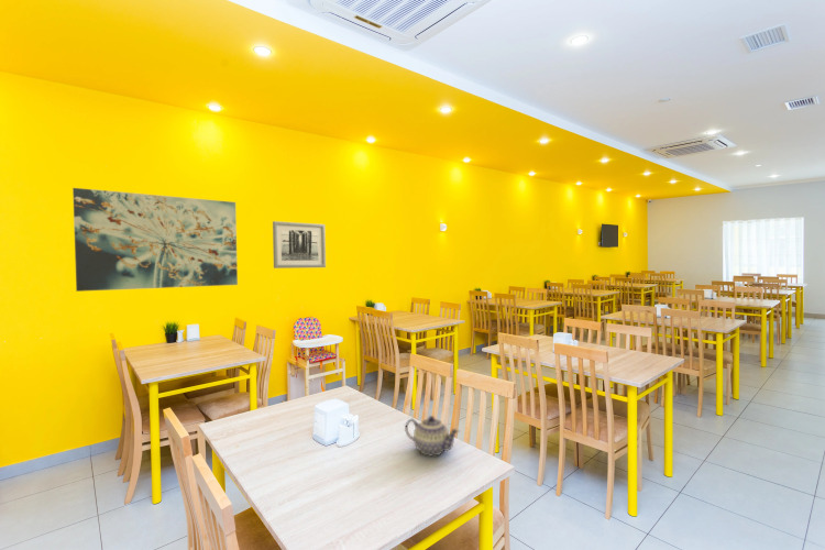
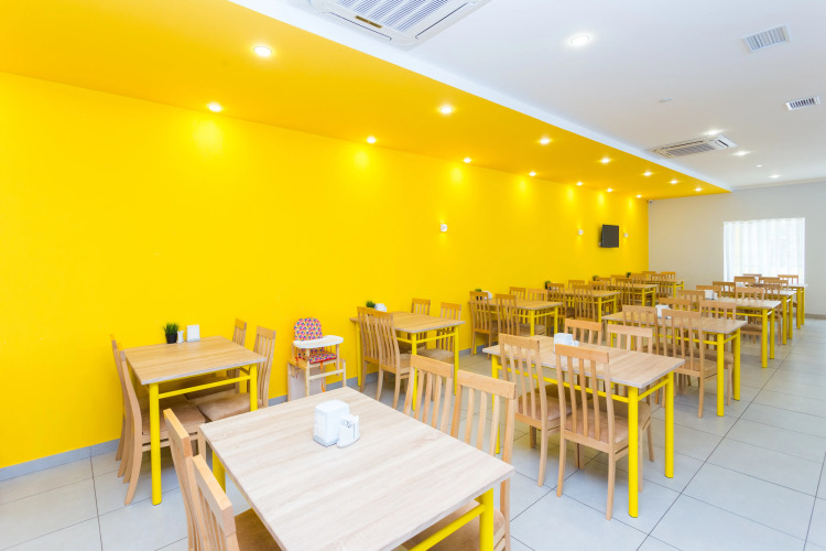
- wall art [72,187,239,293]
- wall art [272,220,327,270]
- teapot [404,415,461,458]
